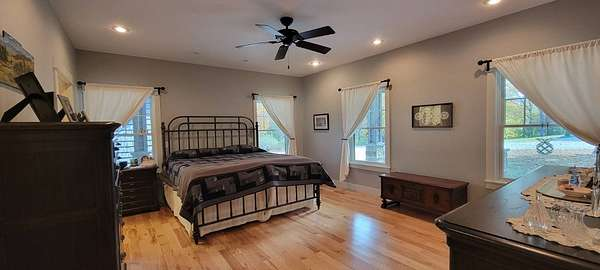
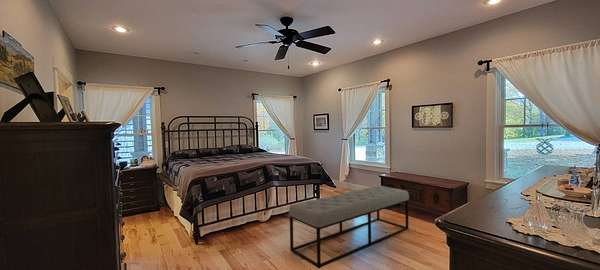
+ bench [288,185,410,269]
